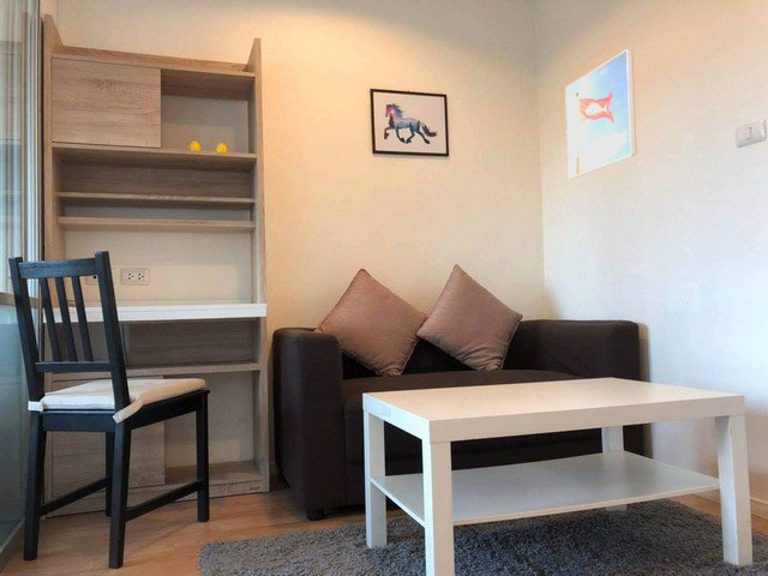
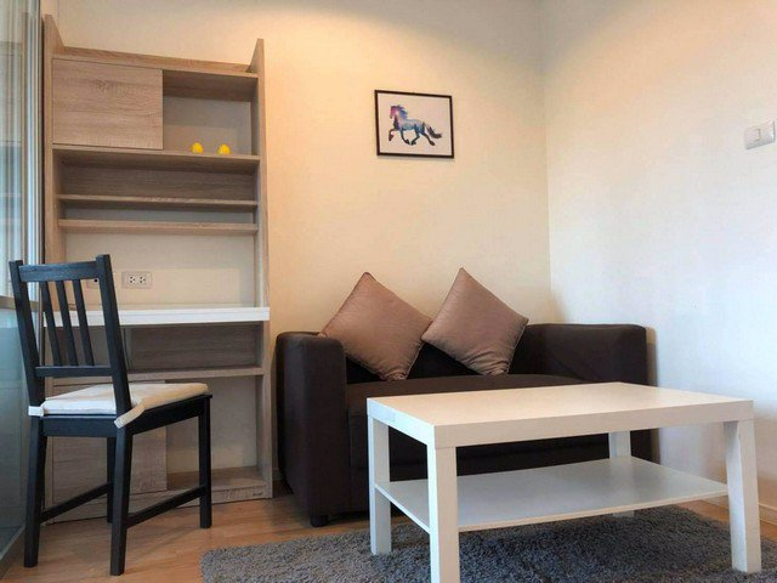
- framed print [564,48,637,180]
